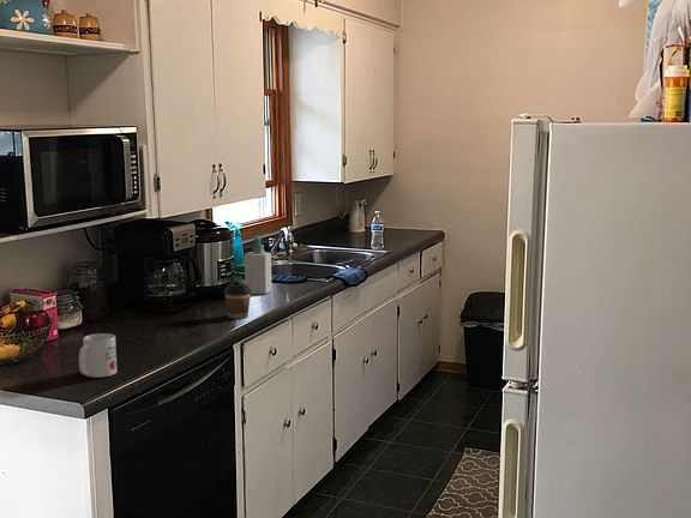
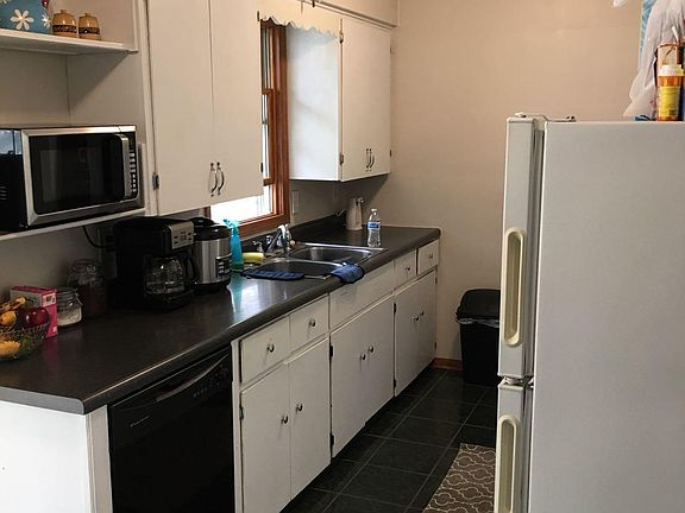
- coffee cup [223,279,252,320]
- mug [78,332,118,379]
- soap bottle [244,235,272,295]
